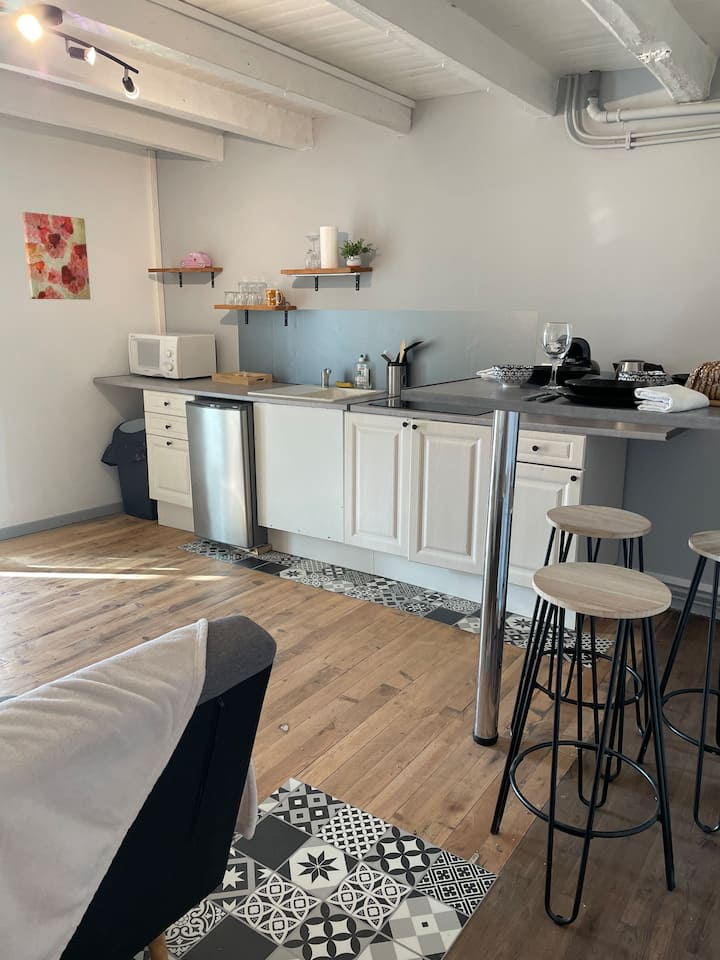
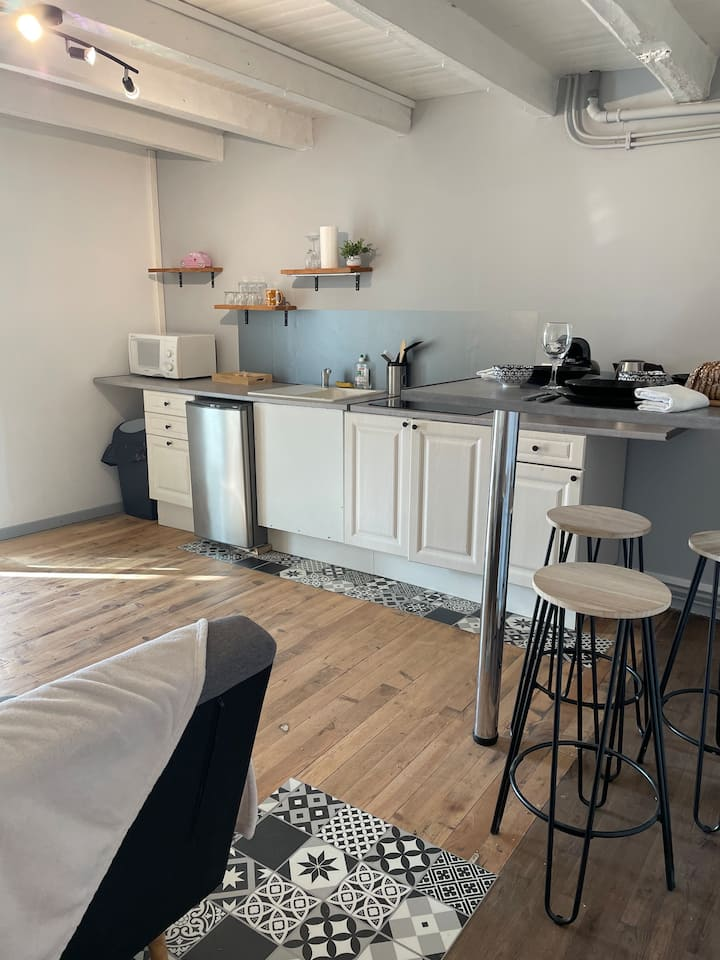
- wall art [21,211,92,301]
